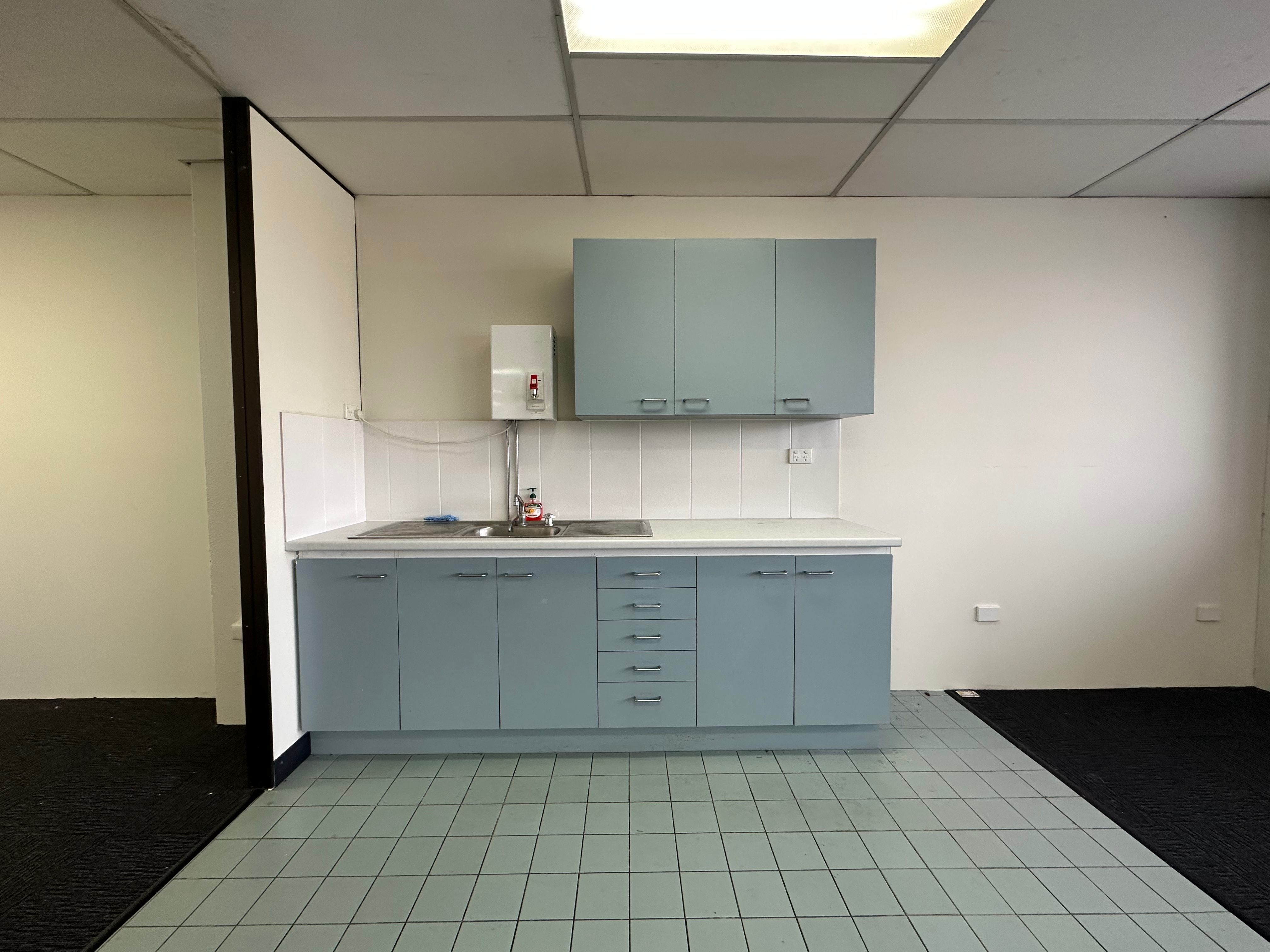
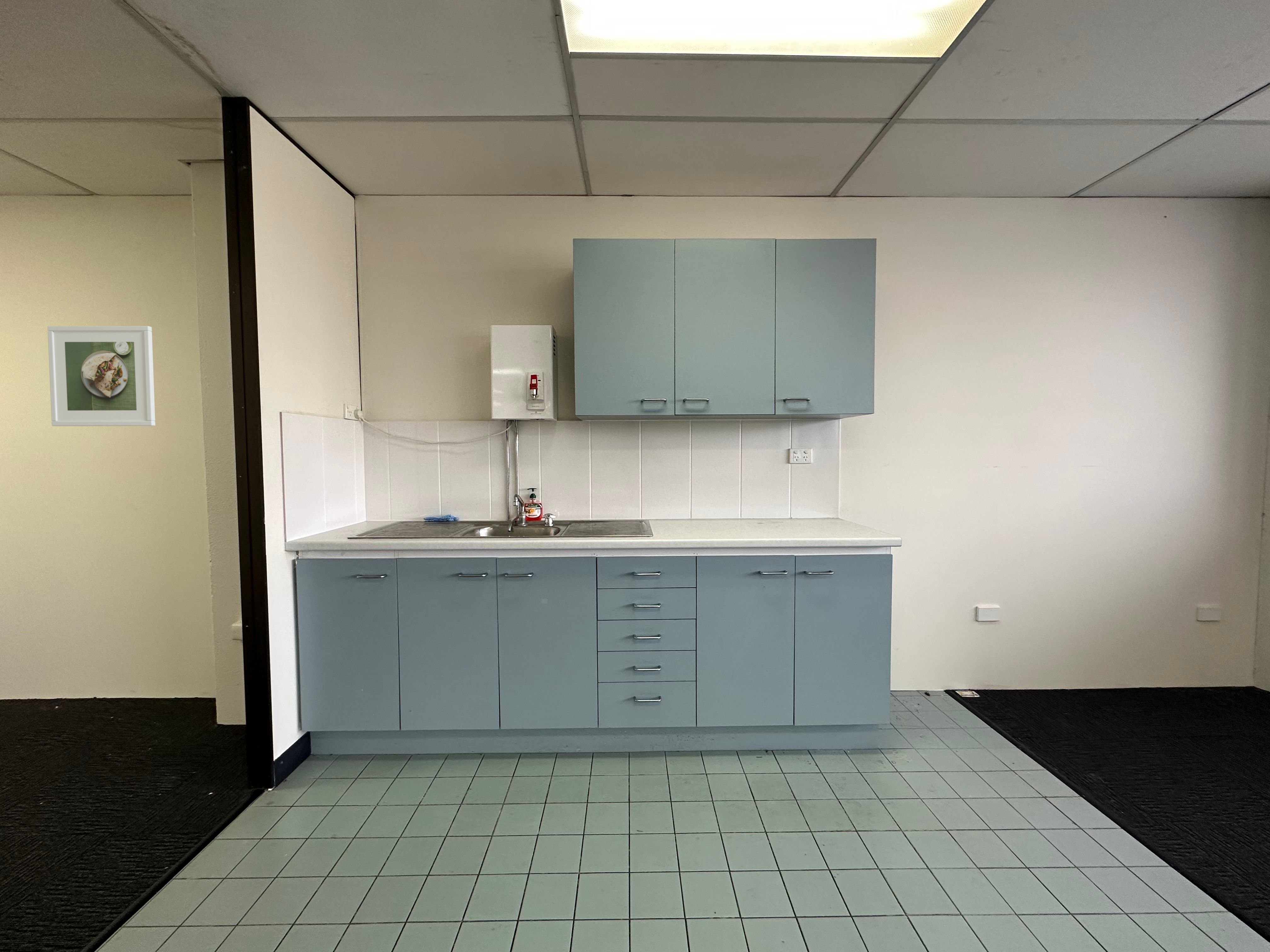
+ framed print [47,326,156,427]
